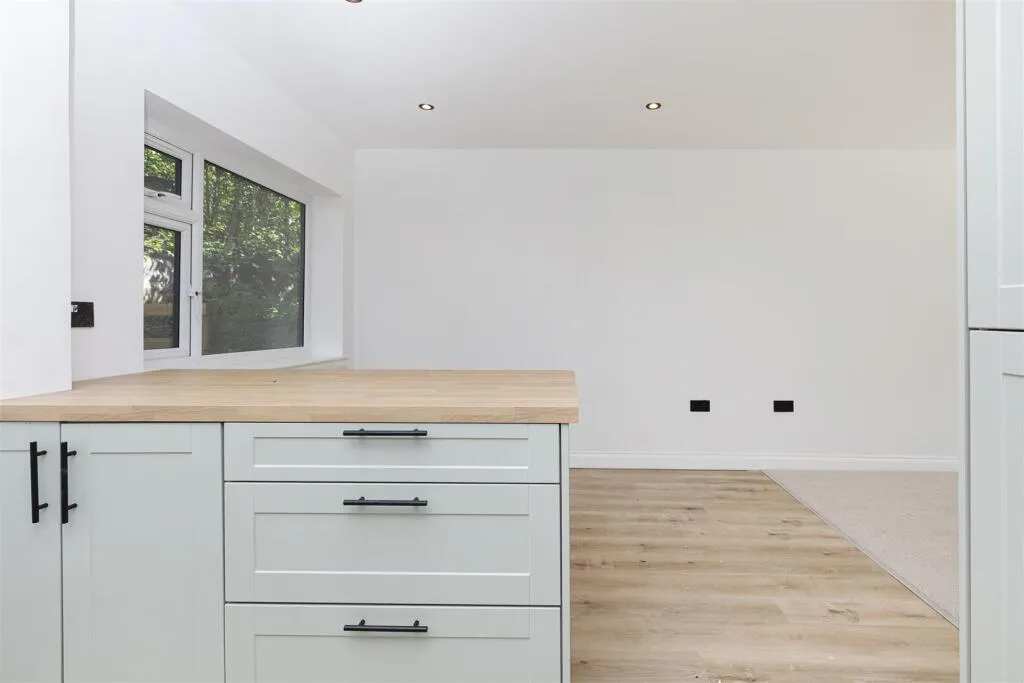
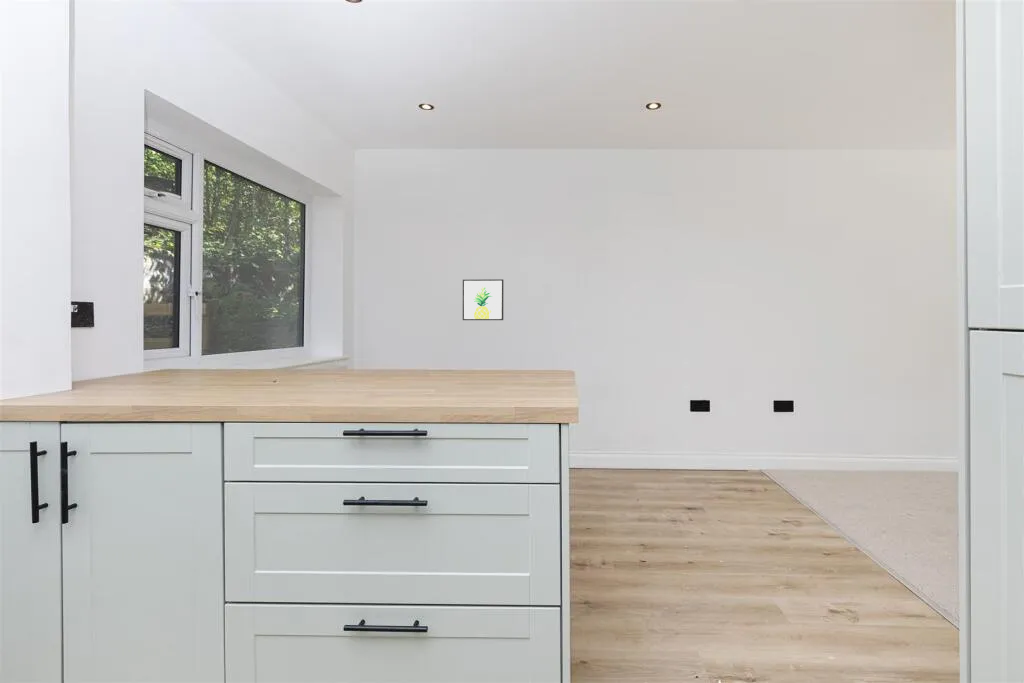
+ wall art [462,278,504,321]
